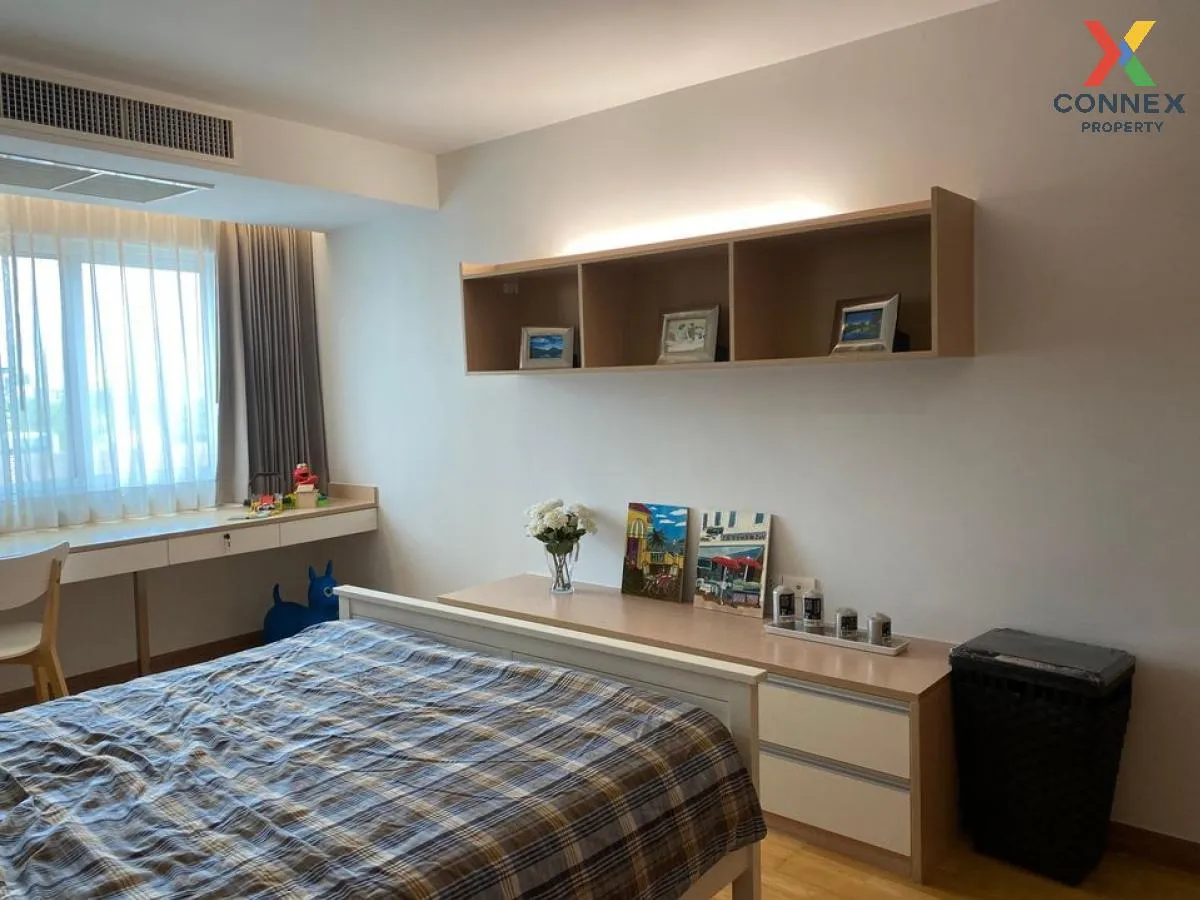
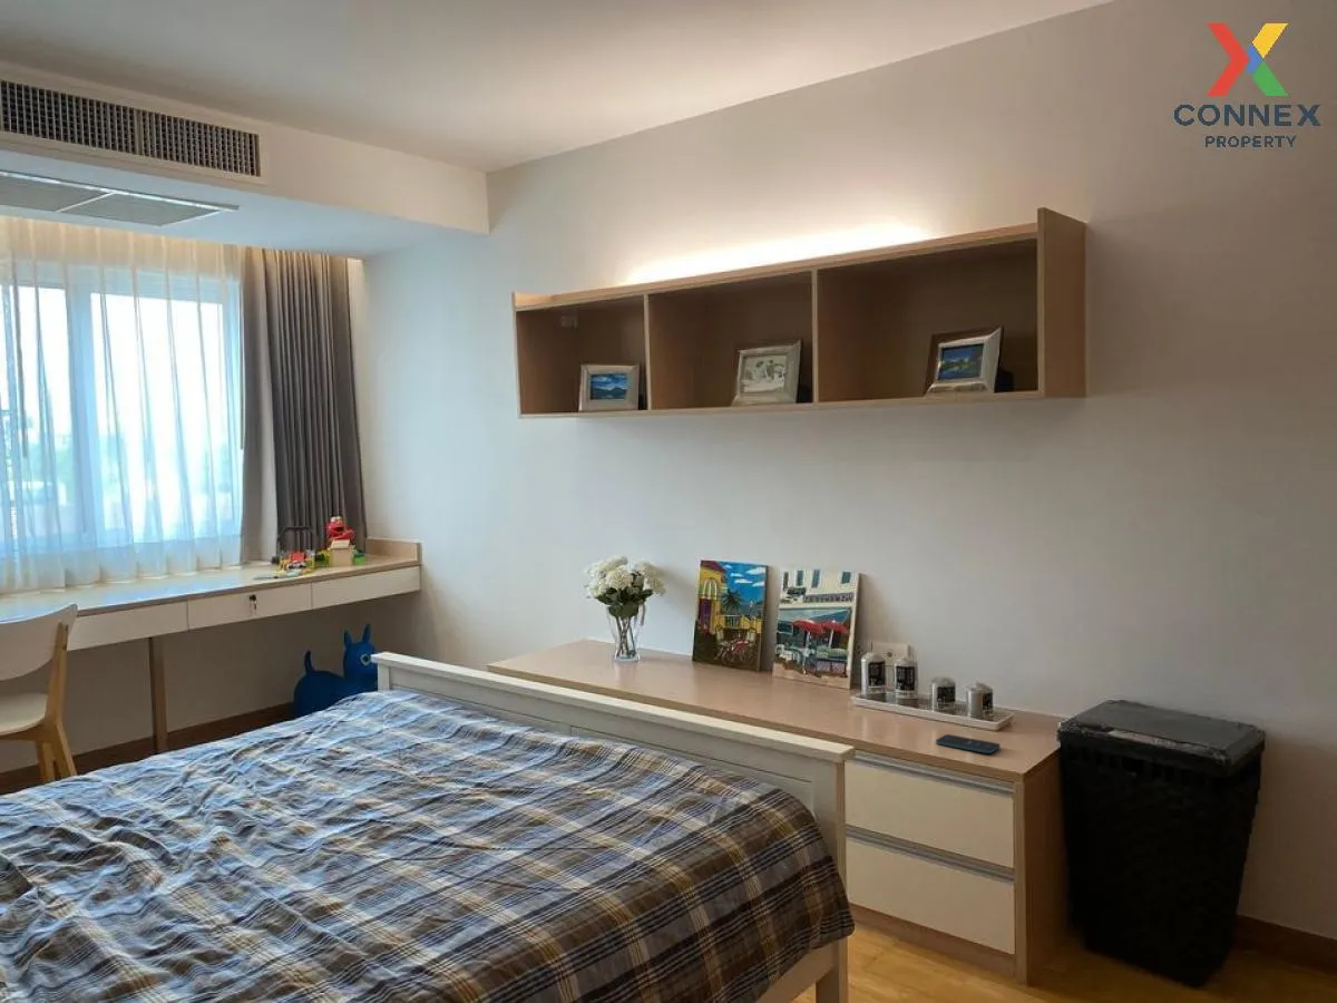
+ smartphone [935,733,1002,754]
